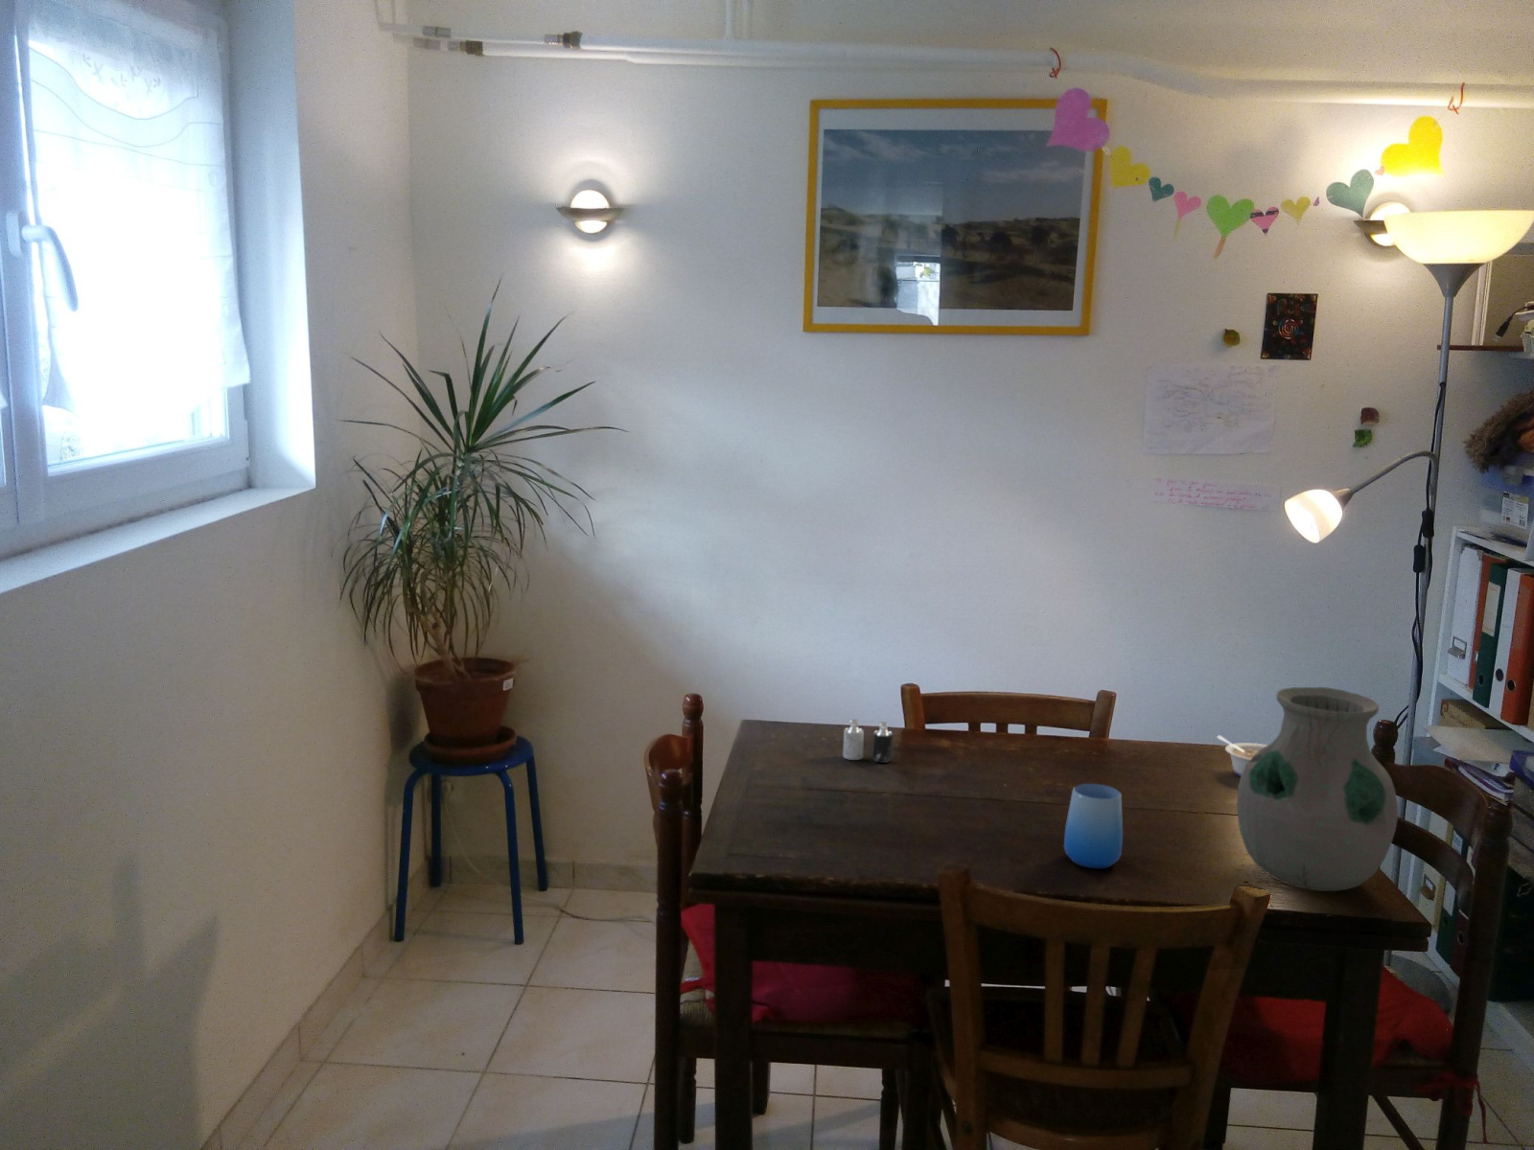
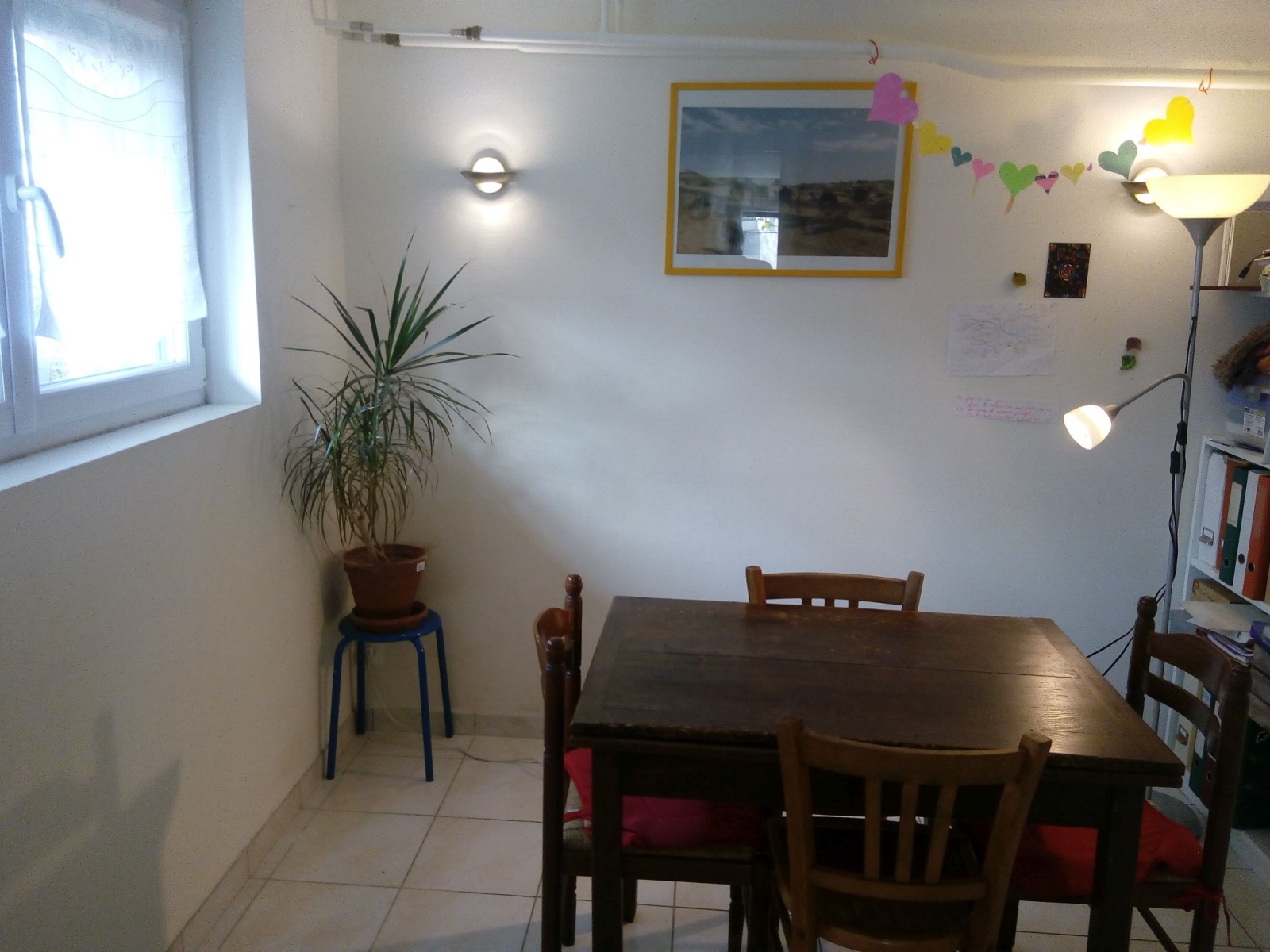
- legume [1216,734,1267,777]
- vase [1236,686,1399,893]
- cup [1063,783,1123,870]
- candle [842,718,895,763]
